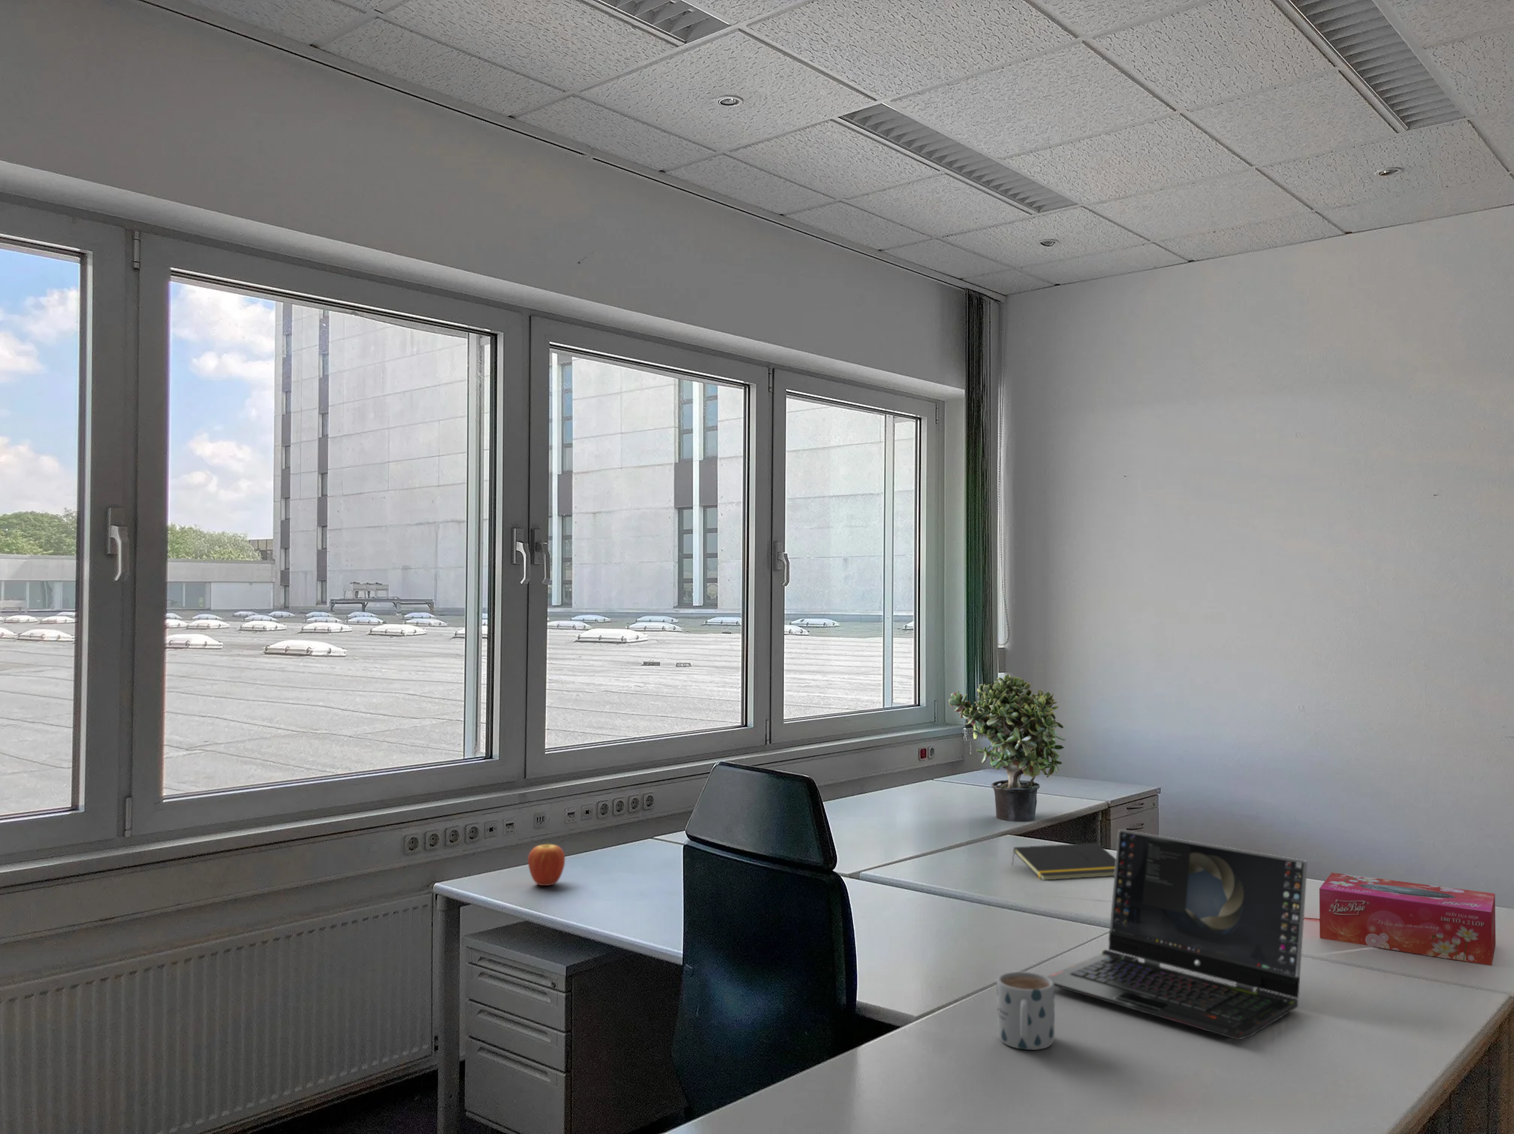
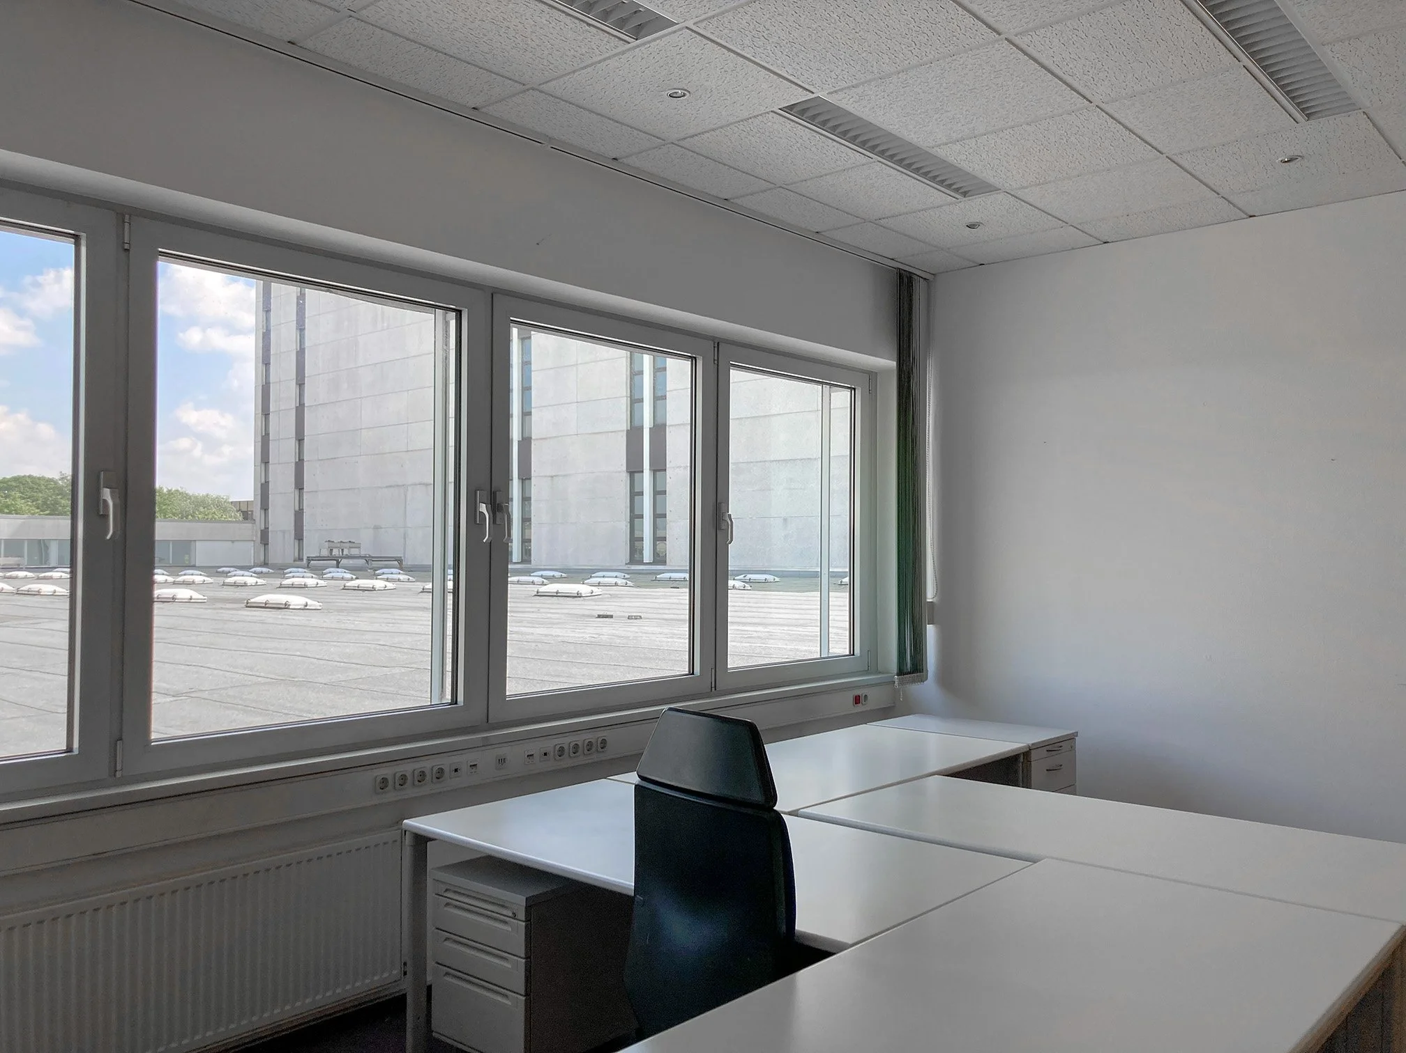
- laptop computer [1047,829,1308,1040]
- mug [995,971,1055,1051]
- tissue box [1318,872,1497,966]
- fruit [527,841,565,886]
- potted plant [948,674,1067,822]
- notepad [1011,842,1116,881]
